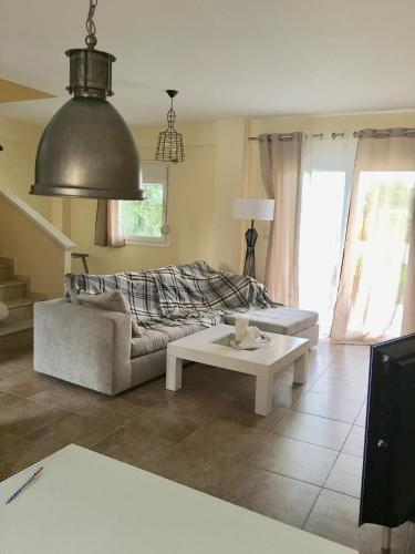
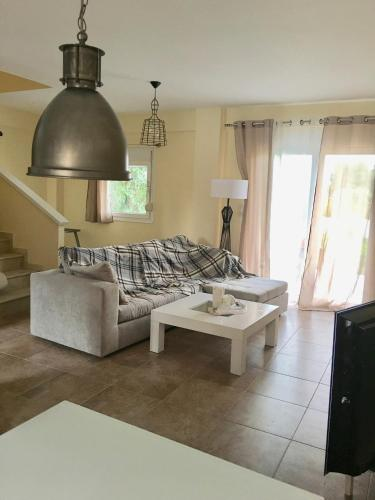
- pen [7,465,44,503]
